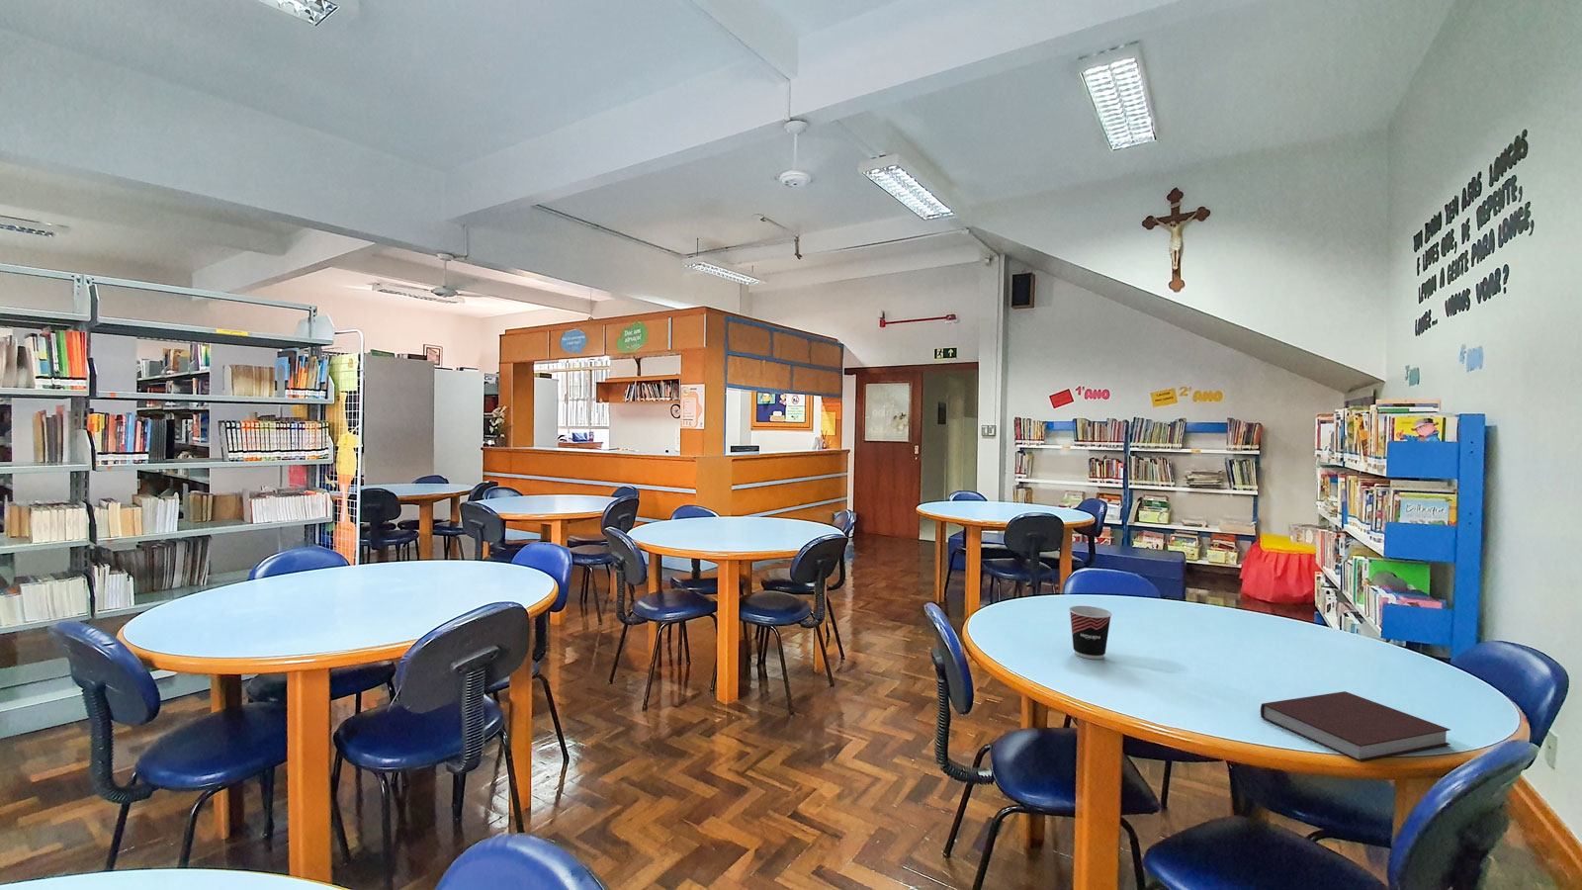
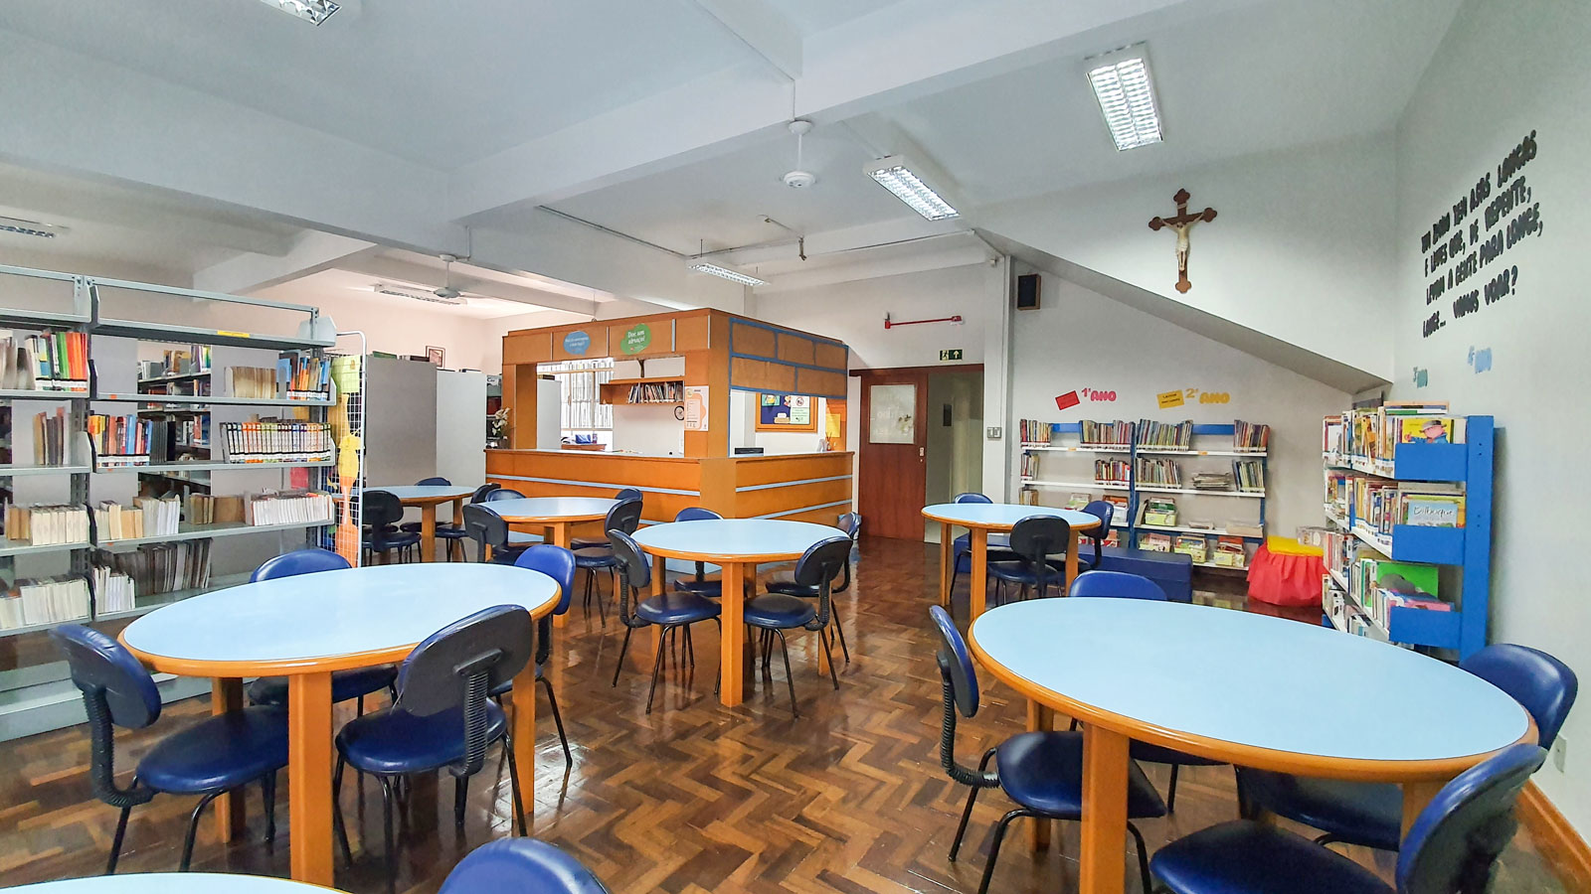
- cup [1068,605,1113,660]
- notebook [1259,690,1452,763]
